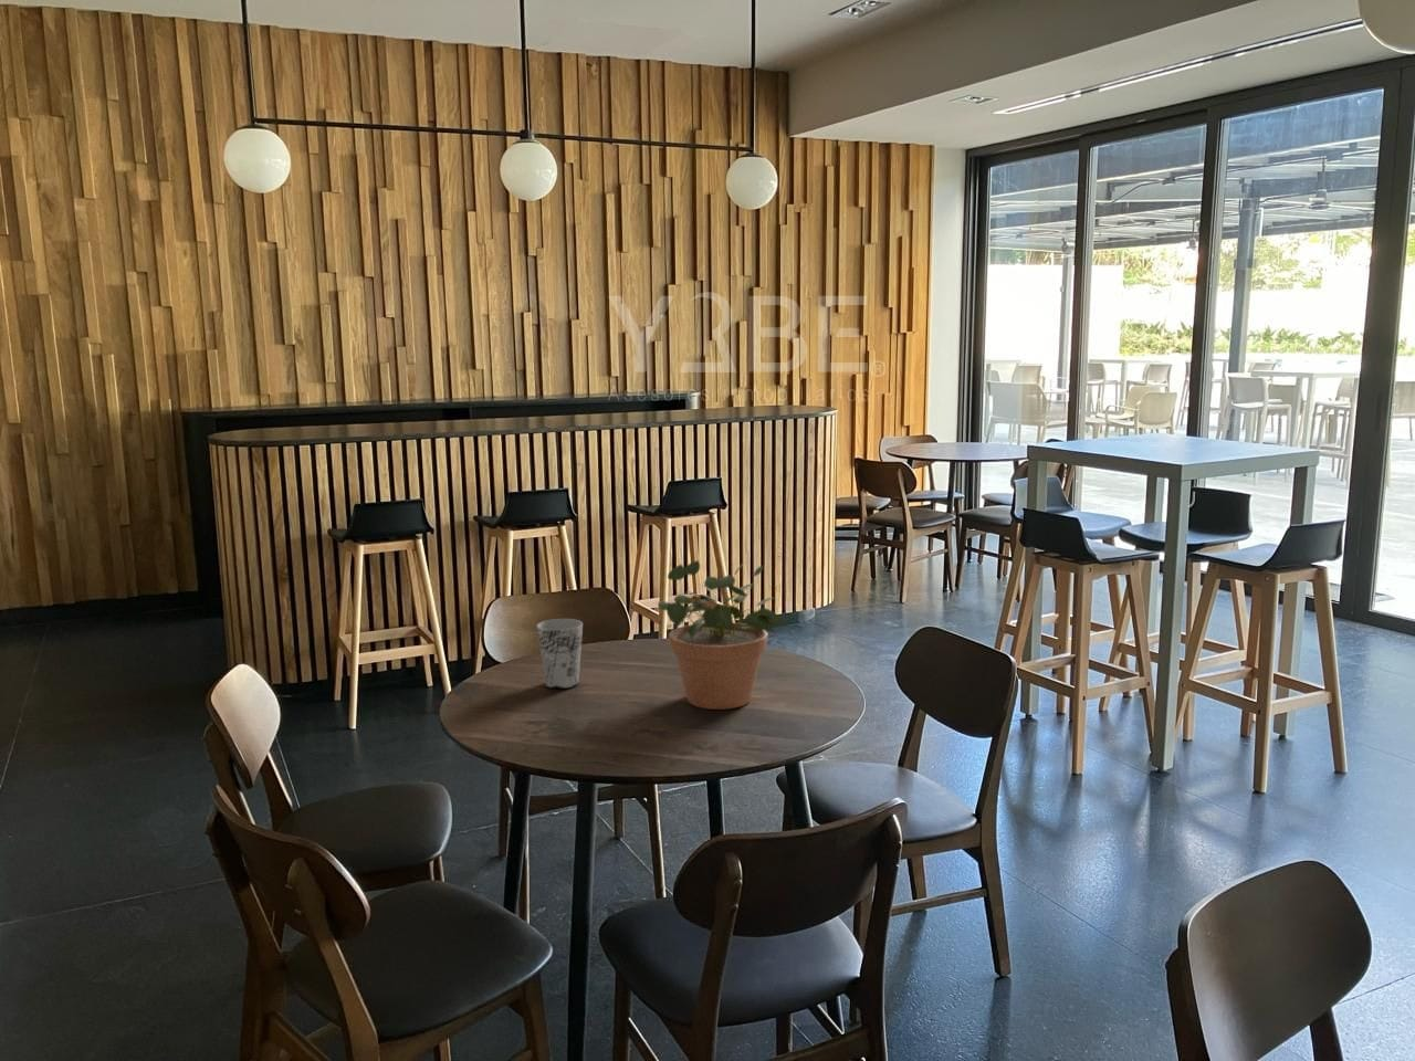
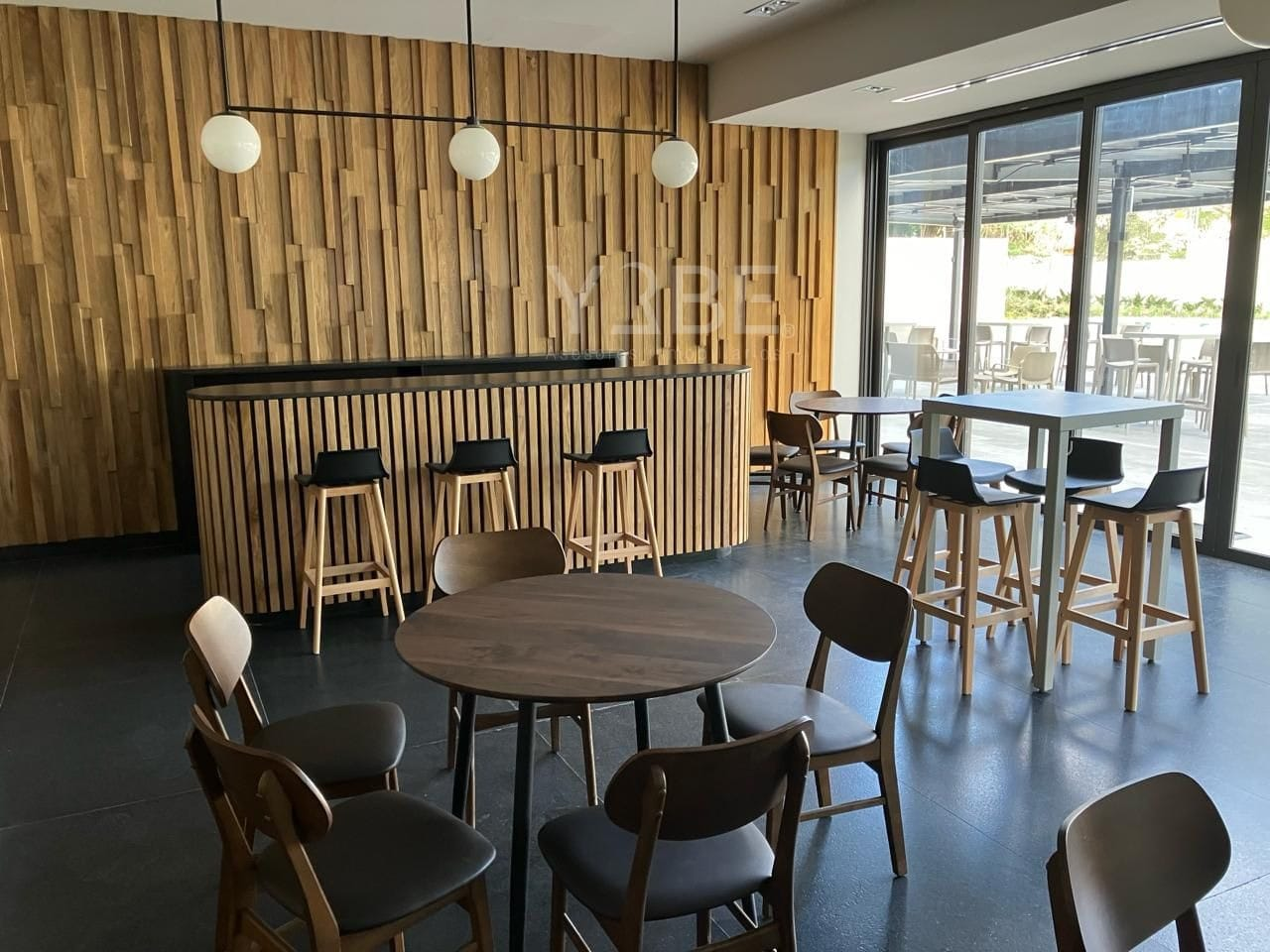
- potted plant [656,559,788,711]
- cup [536,617,584,690]
